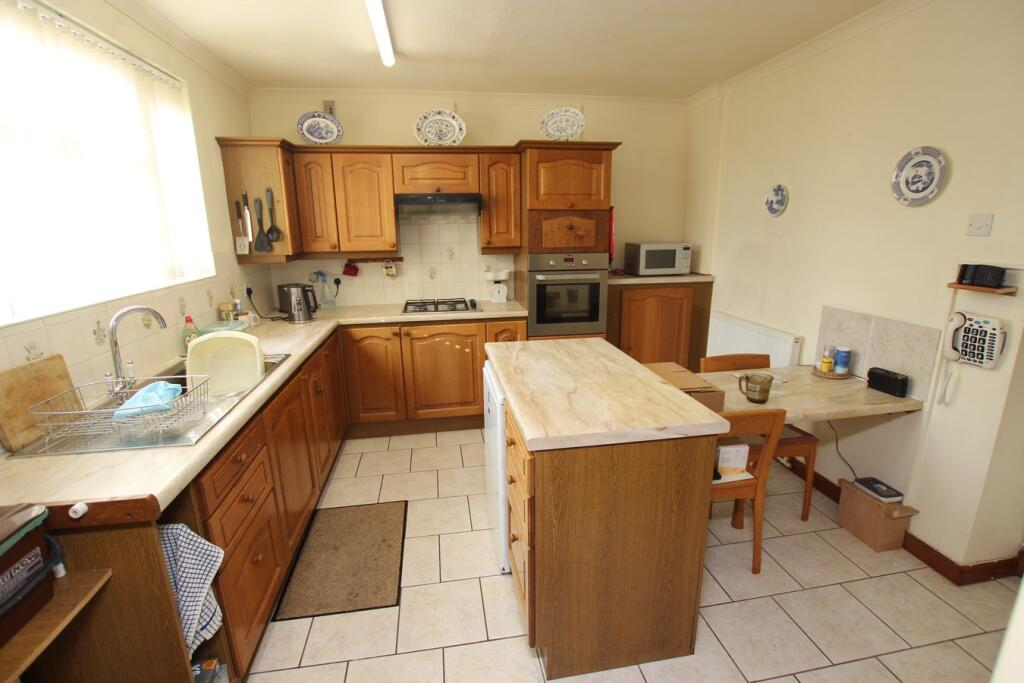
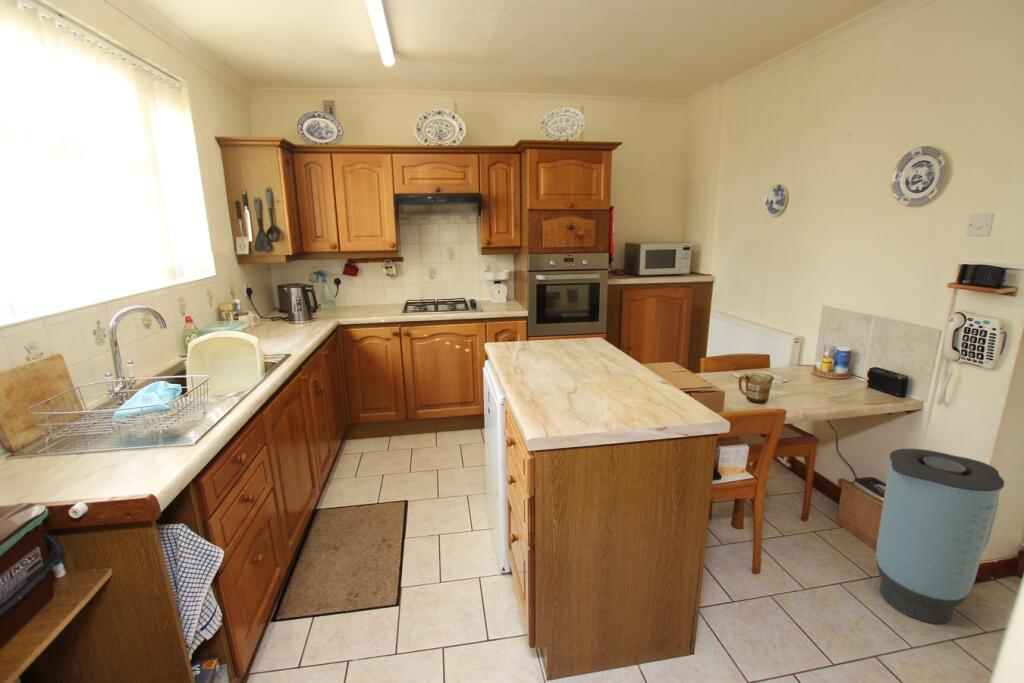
+ trash can [875,448,1005,625]
